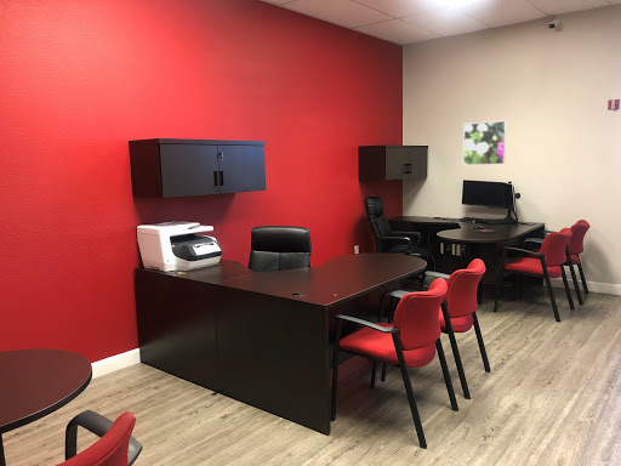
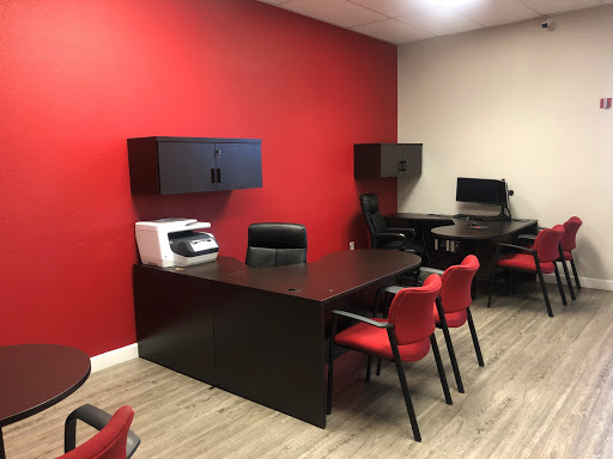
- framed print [462,119,507,166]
